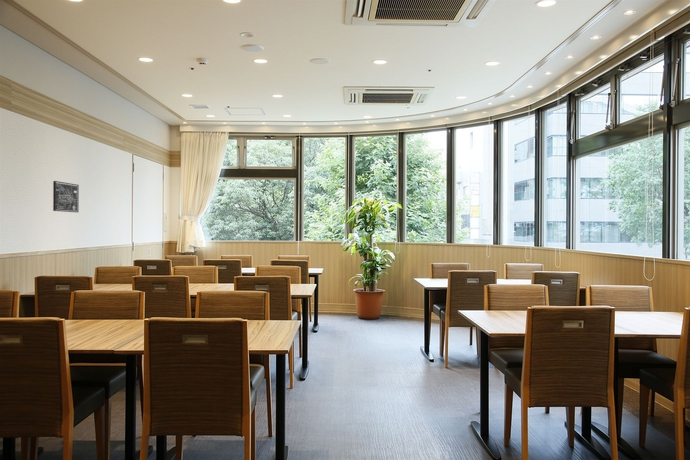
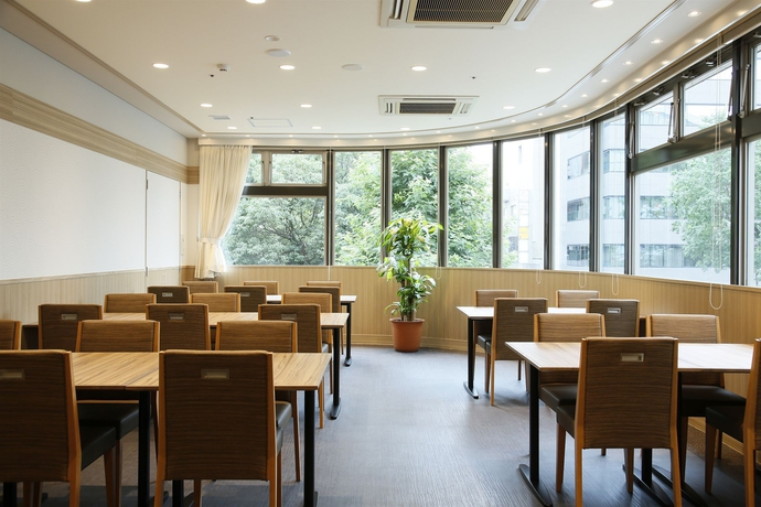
- wall art [52,180,80,213]
